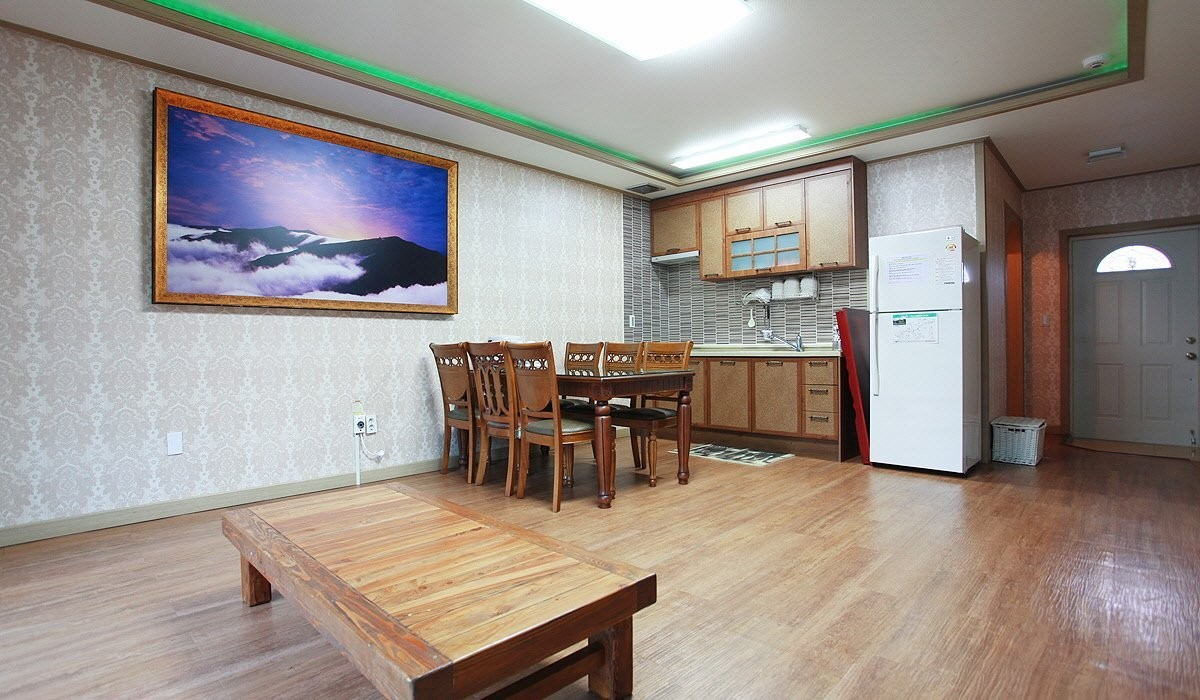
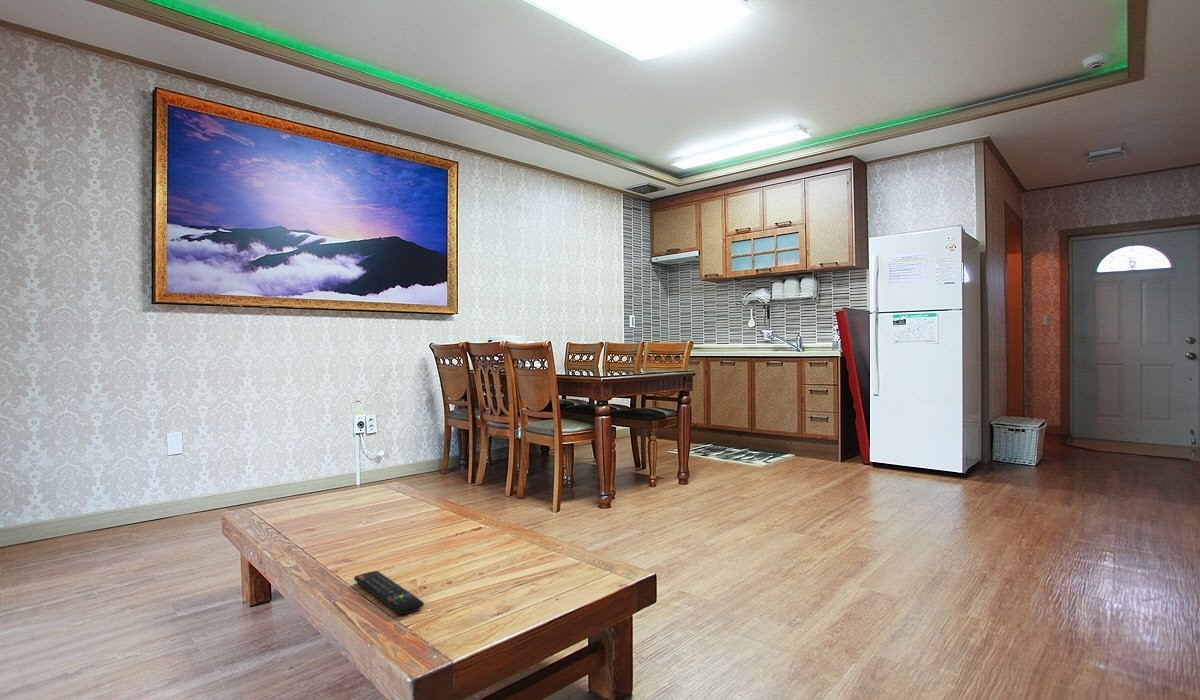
+ remote control [353,570,425,615]
